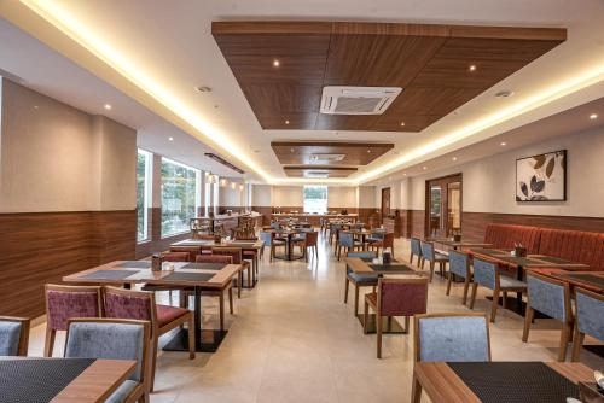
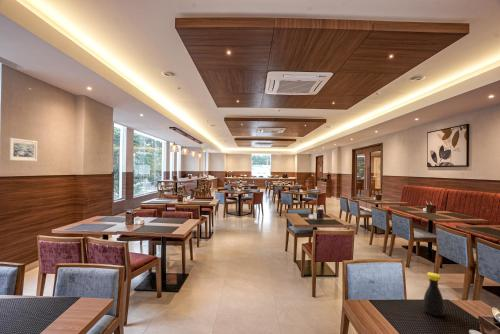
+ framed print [7,137,38,162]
+ bottle [422,271,446,317]
